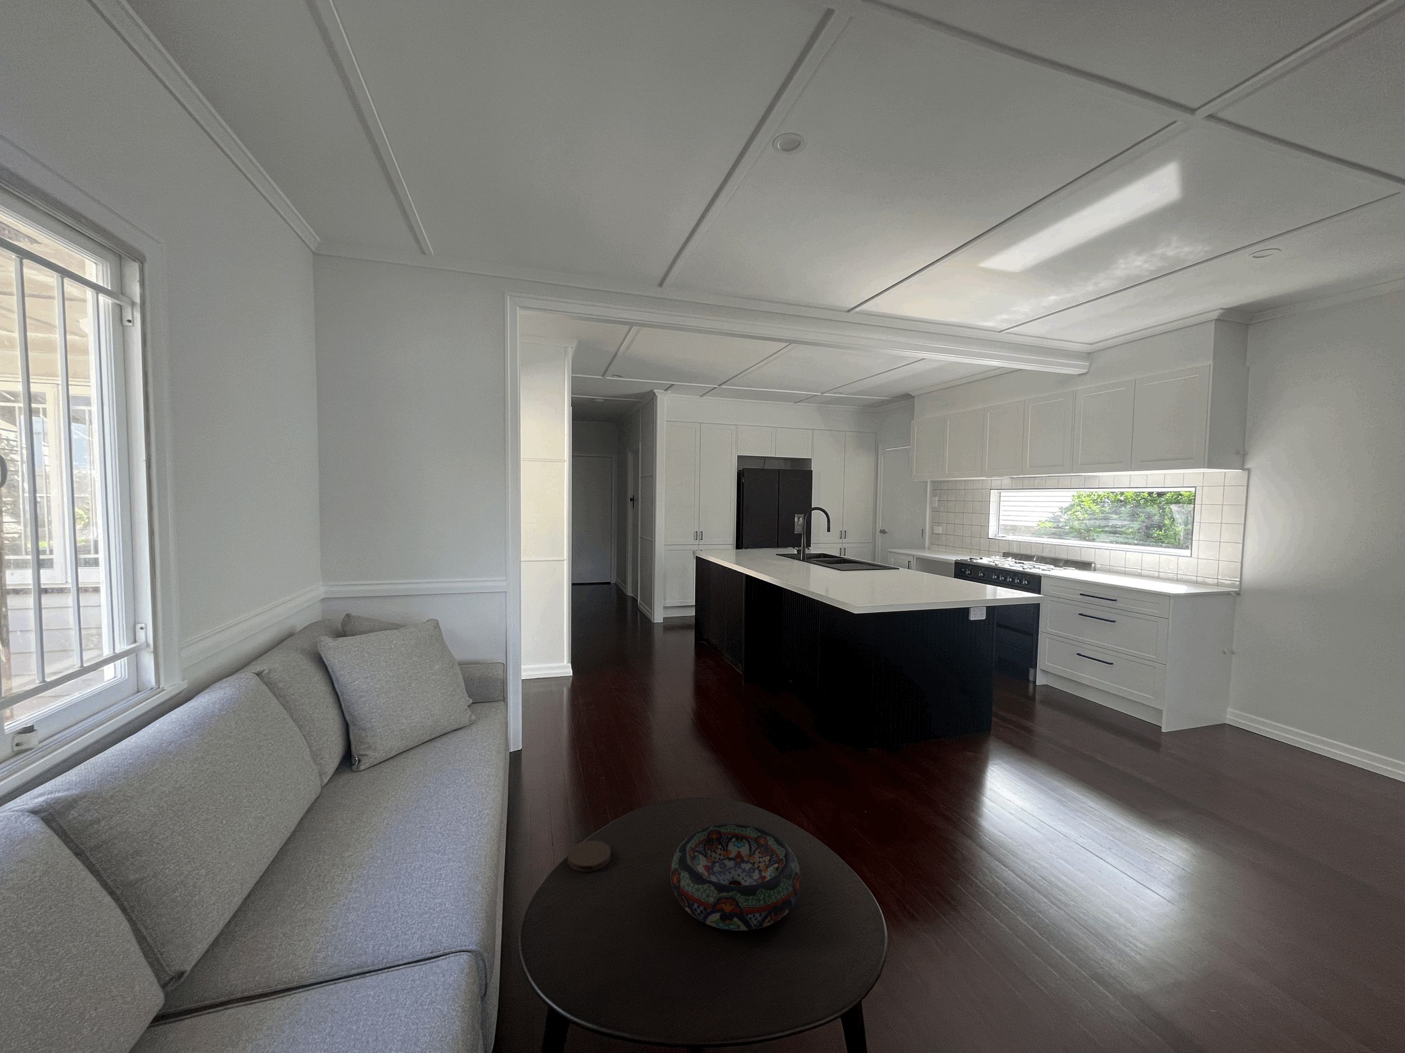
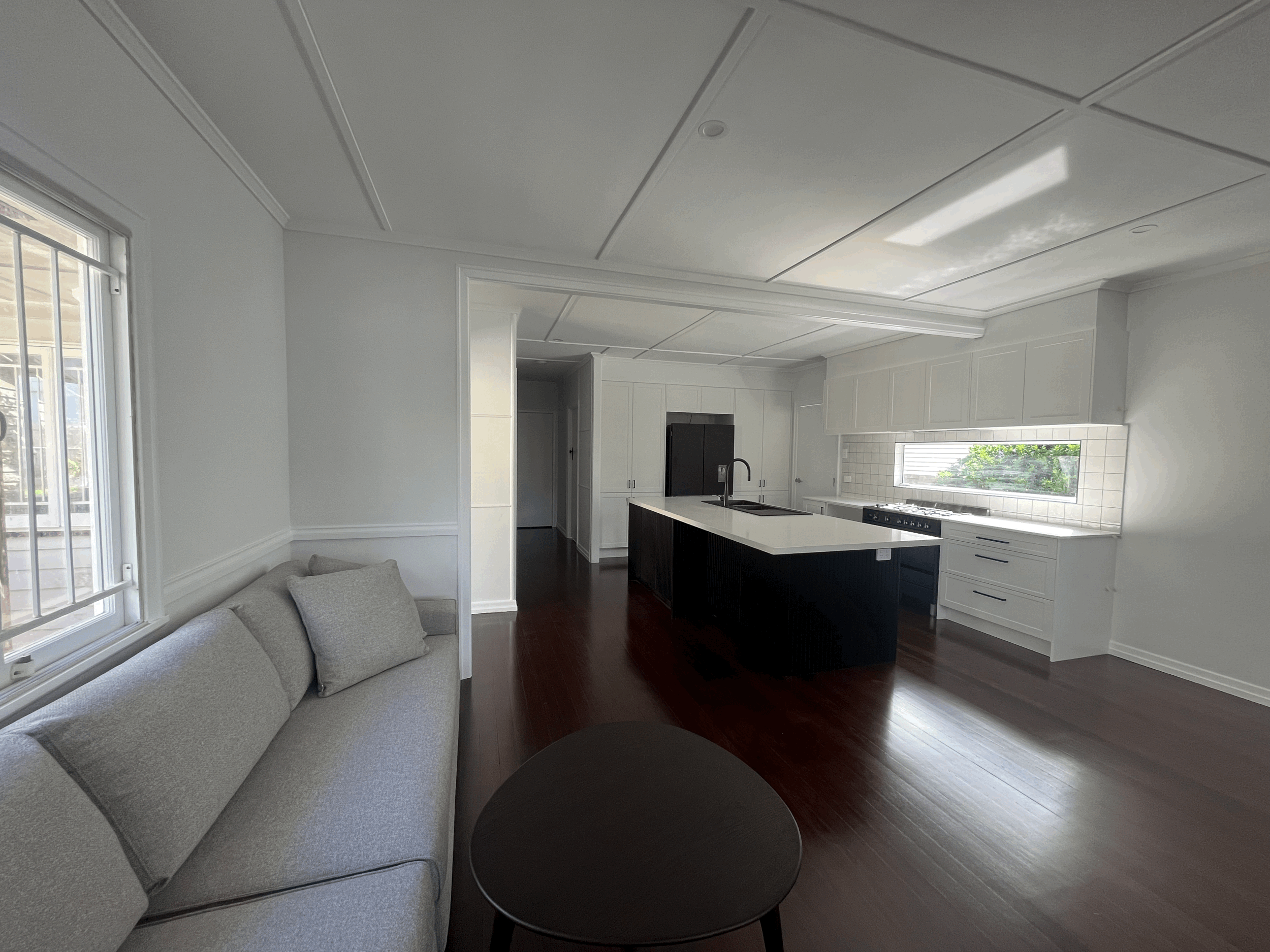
- decorative bowl [670,823,801,931]
- coaster [568,841,612,873]
